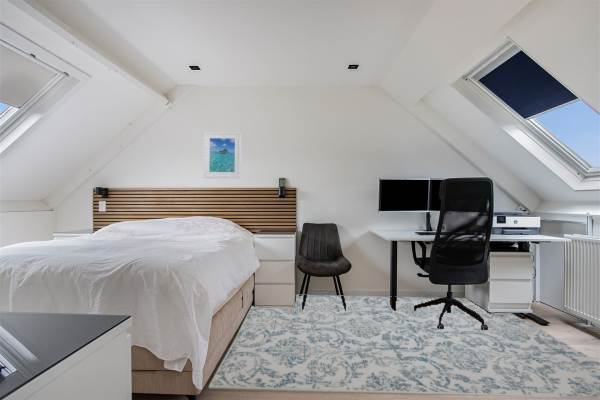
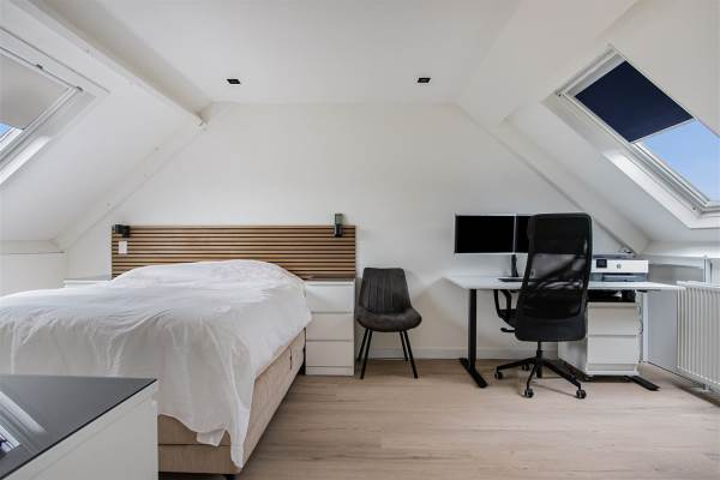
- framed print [202,131,242,179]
- rug [208,294,600,398]
